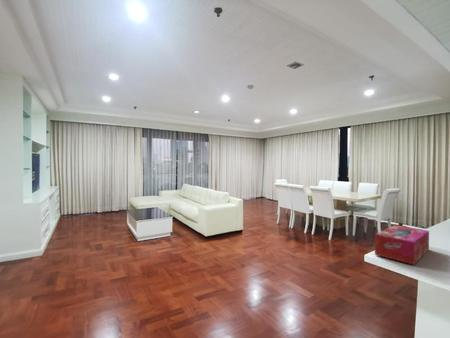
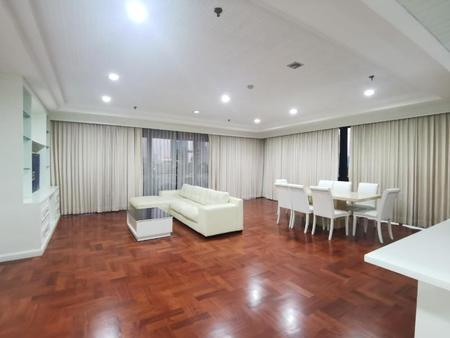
- tissue box [374,224,430,266]
